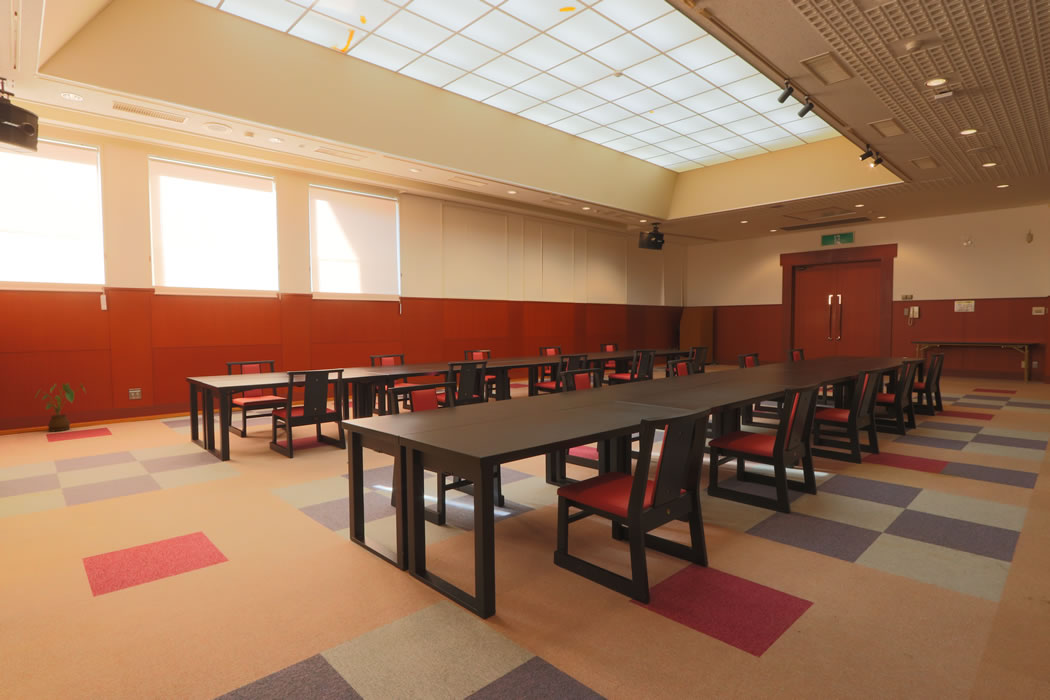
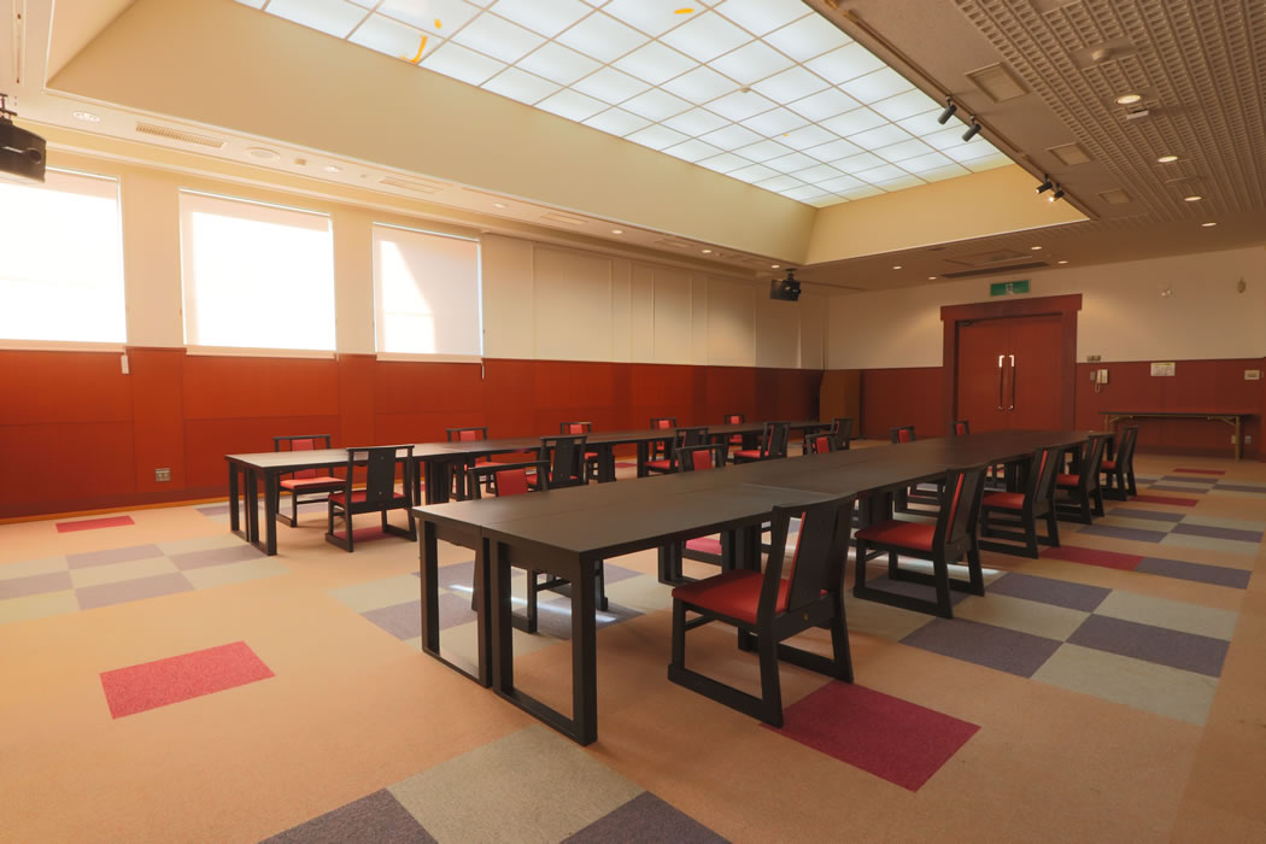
- house plant [34,382,87,432]
